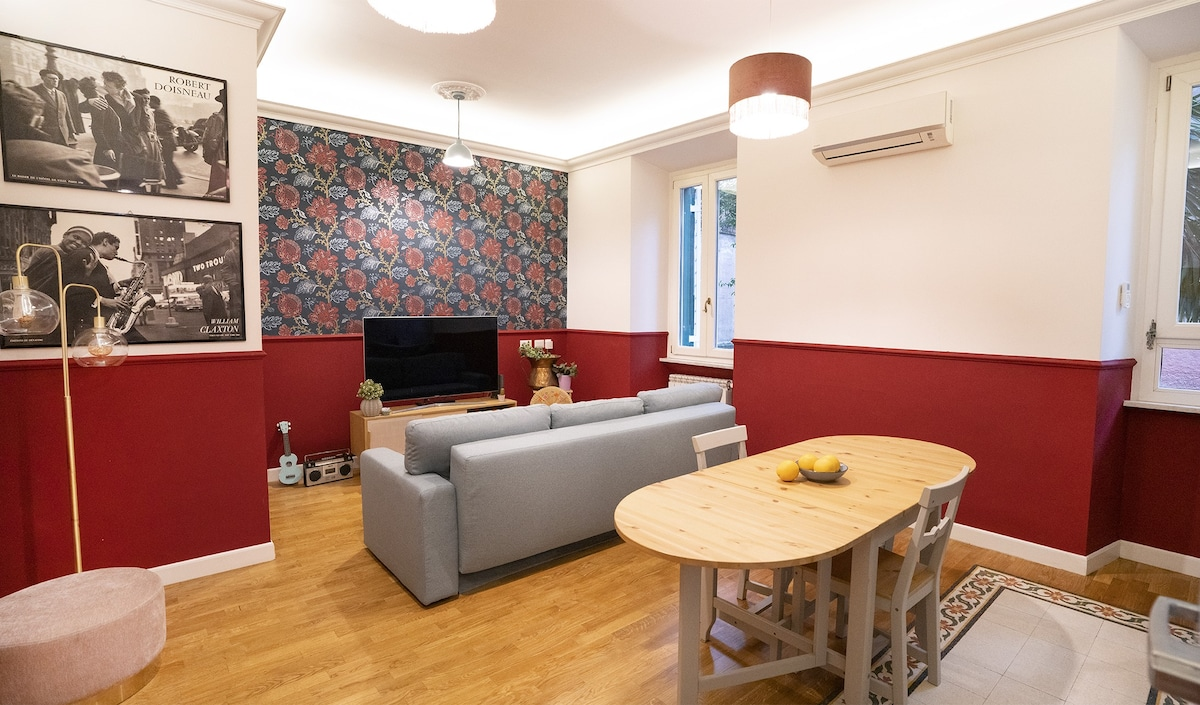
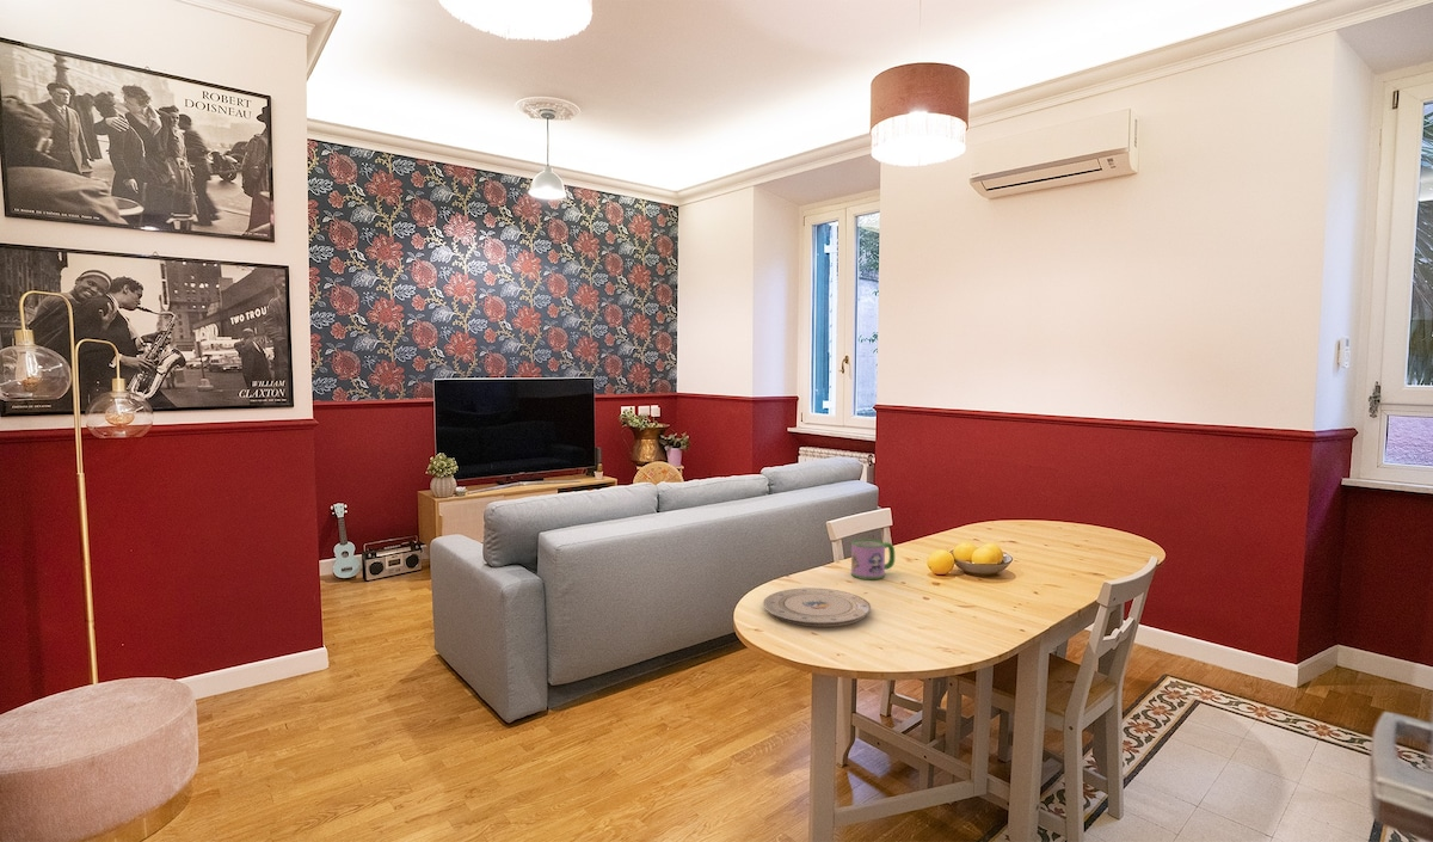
+ mug [850,539,896,580]
+ plate [762,588,872,628]
